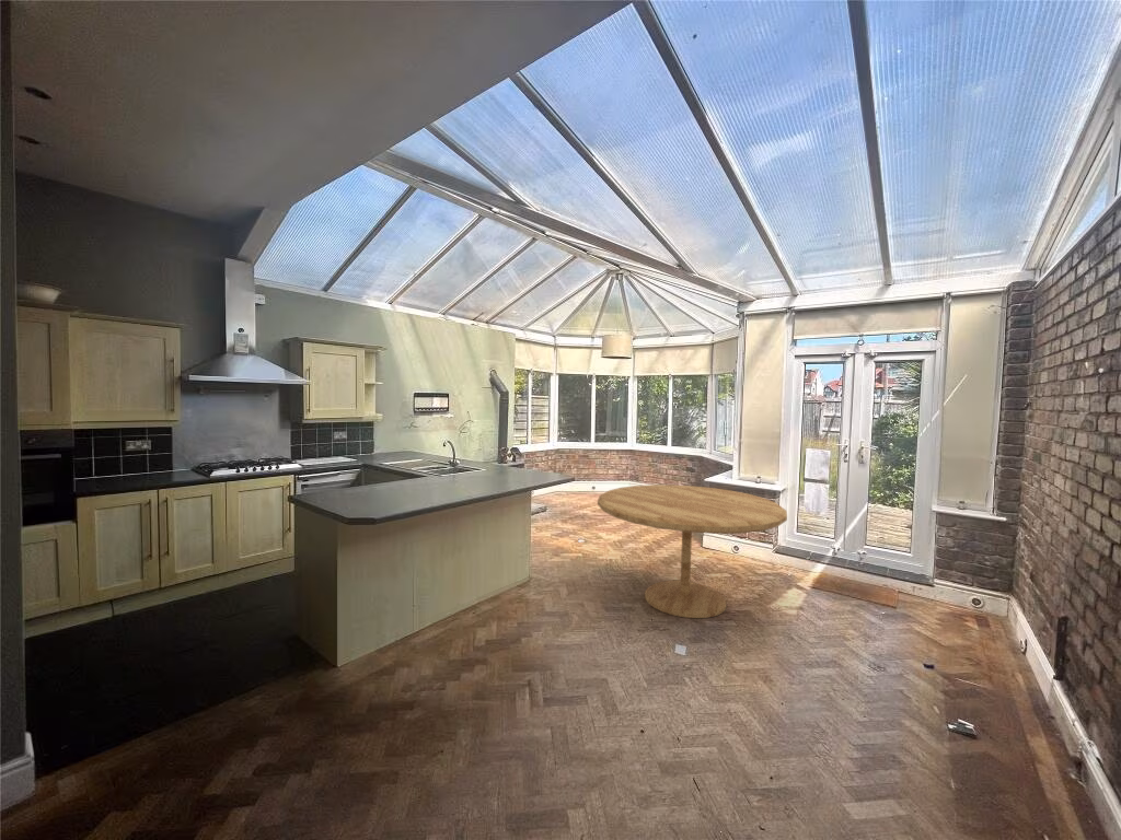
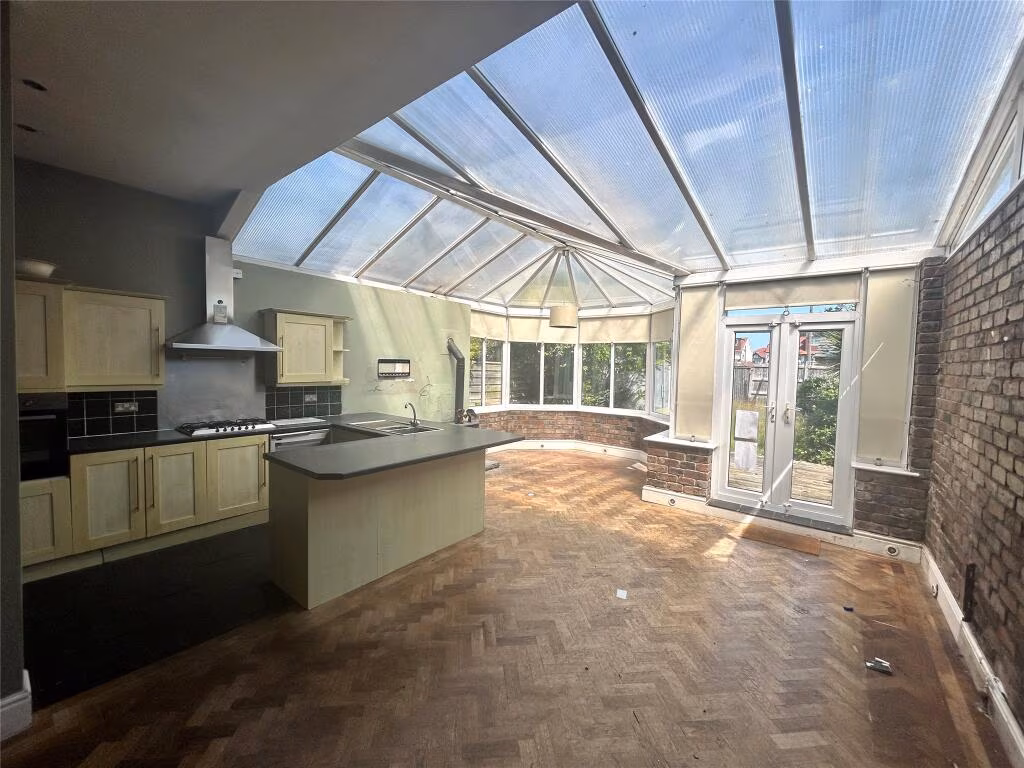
- dining table [597,483,788,619]
